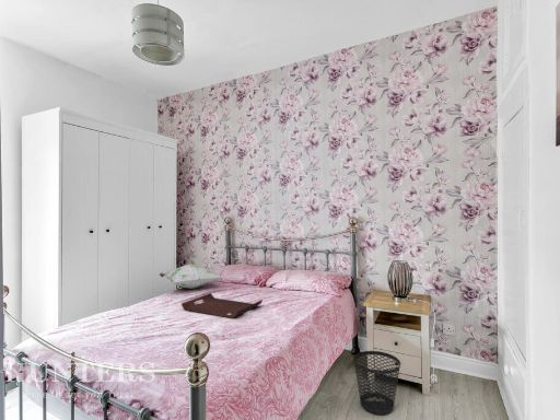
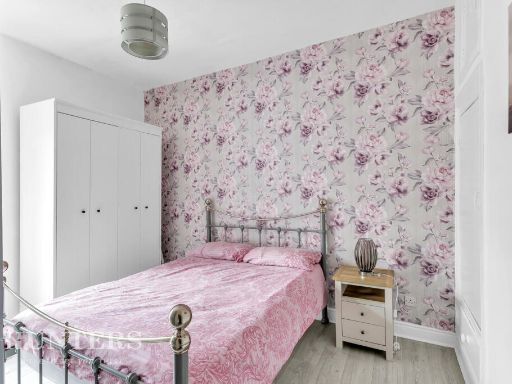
- serving tray [180,292,264,319]
- decorative pillow [159,264,223,290]
- wastebasket [353,350,401,416]
